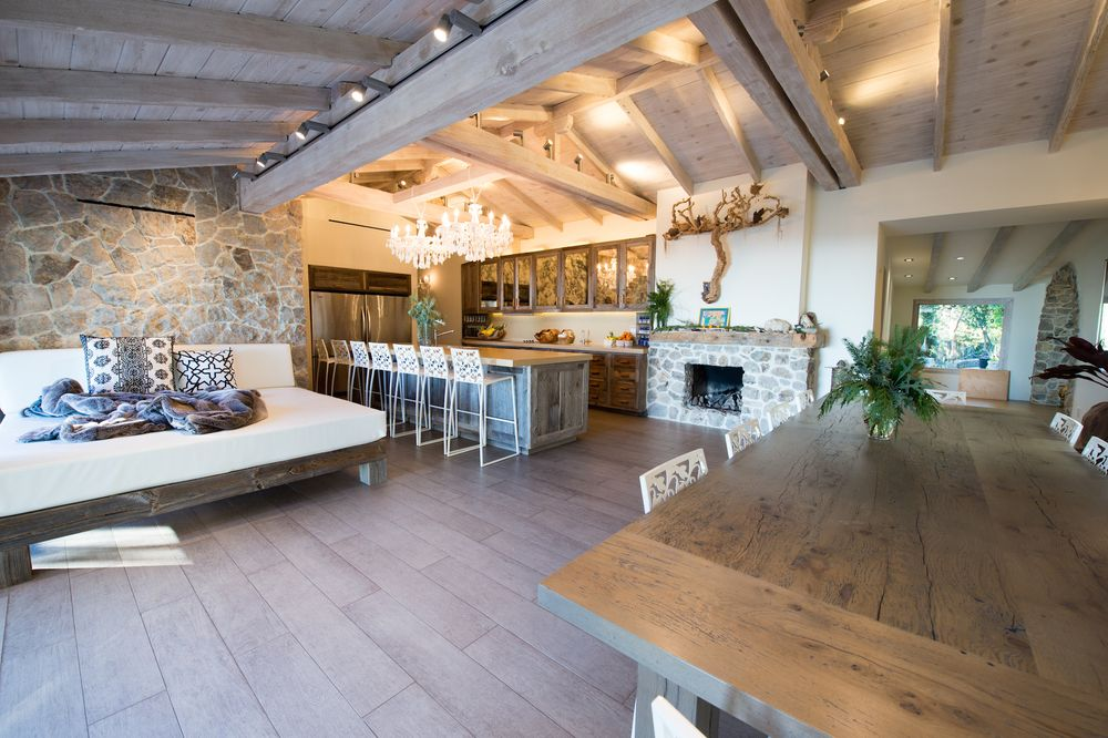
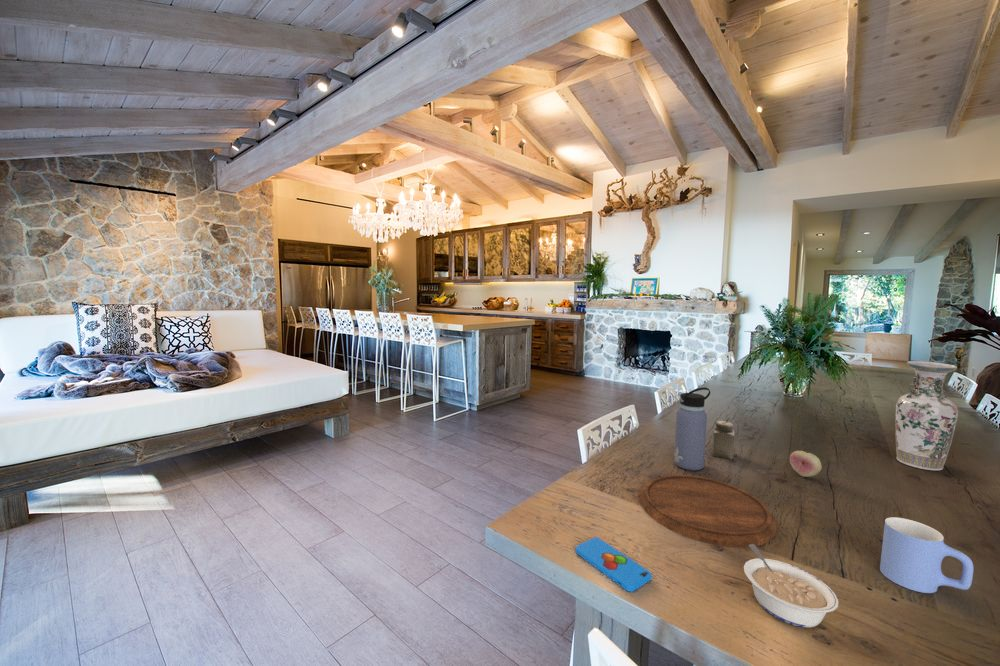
+ mug [879,516,974,594]
+ water bottle [673,387,711,472]
+ smartphone [574,536,653,593]
+ legume [743,544,839,629]
+ salt shaker [712,420,735,460]
+ fruit [789,450,823,478]
+ vase [894,360,959,472]
+ cutting board [639,474,778,548]
